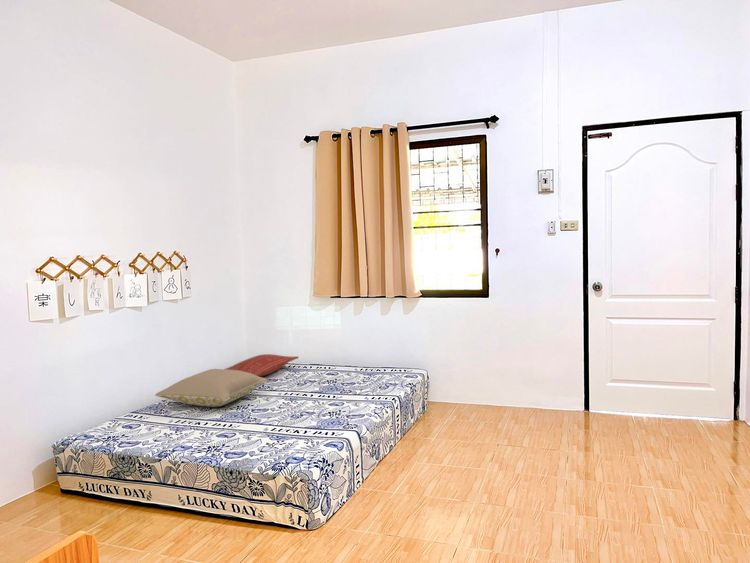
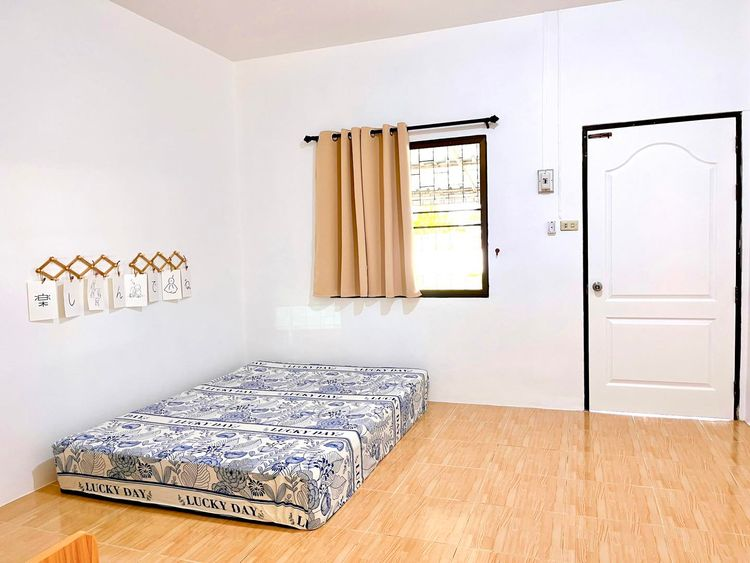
- pillow [224,353,300,377]
- pillow [154,368,269,408]
